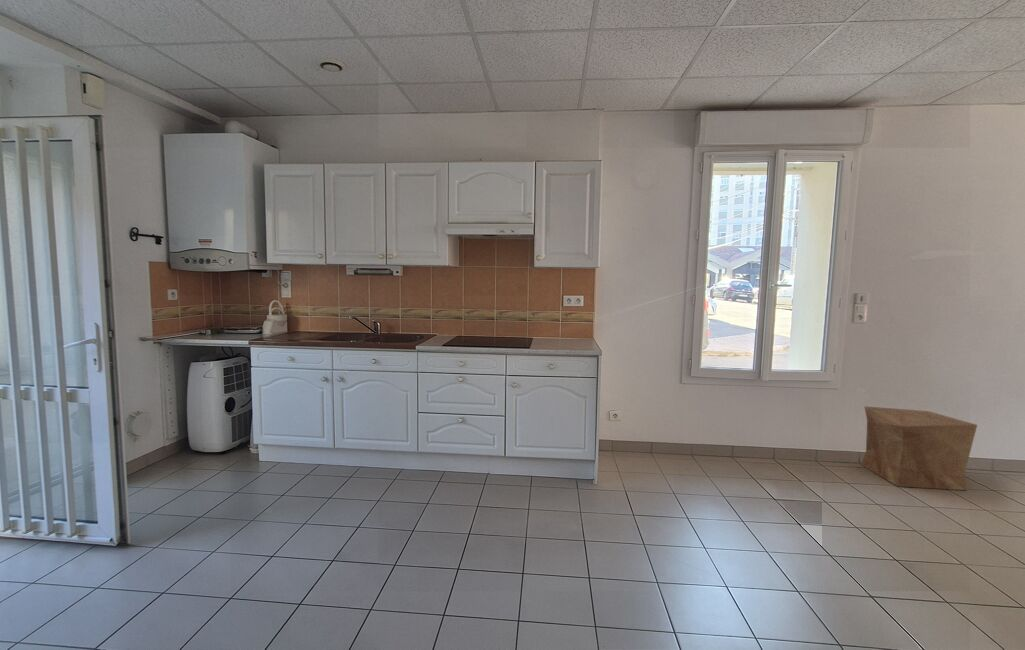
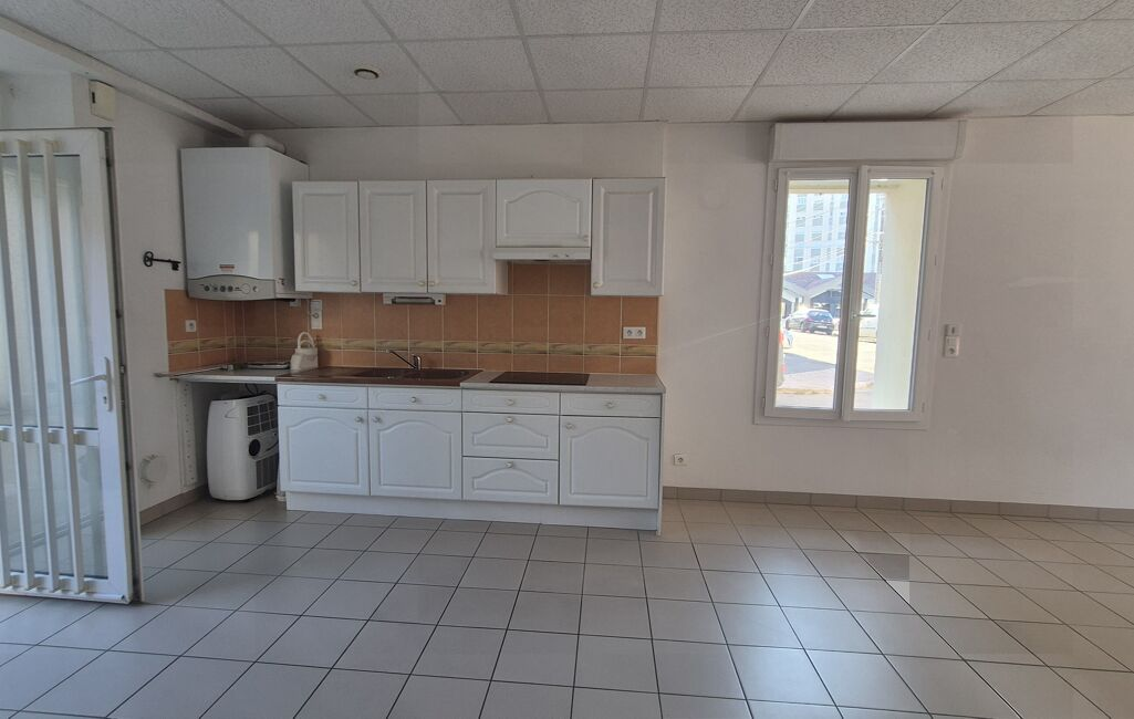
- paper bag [860,405,978,491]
